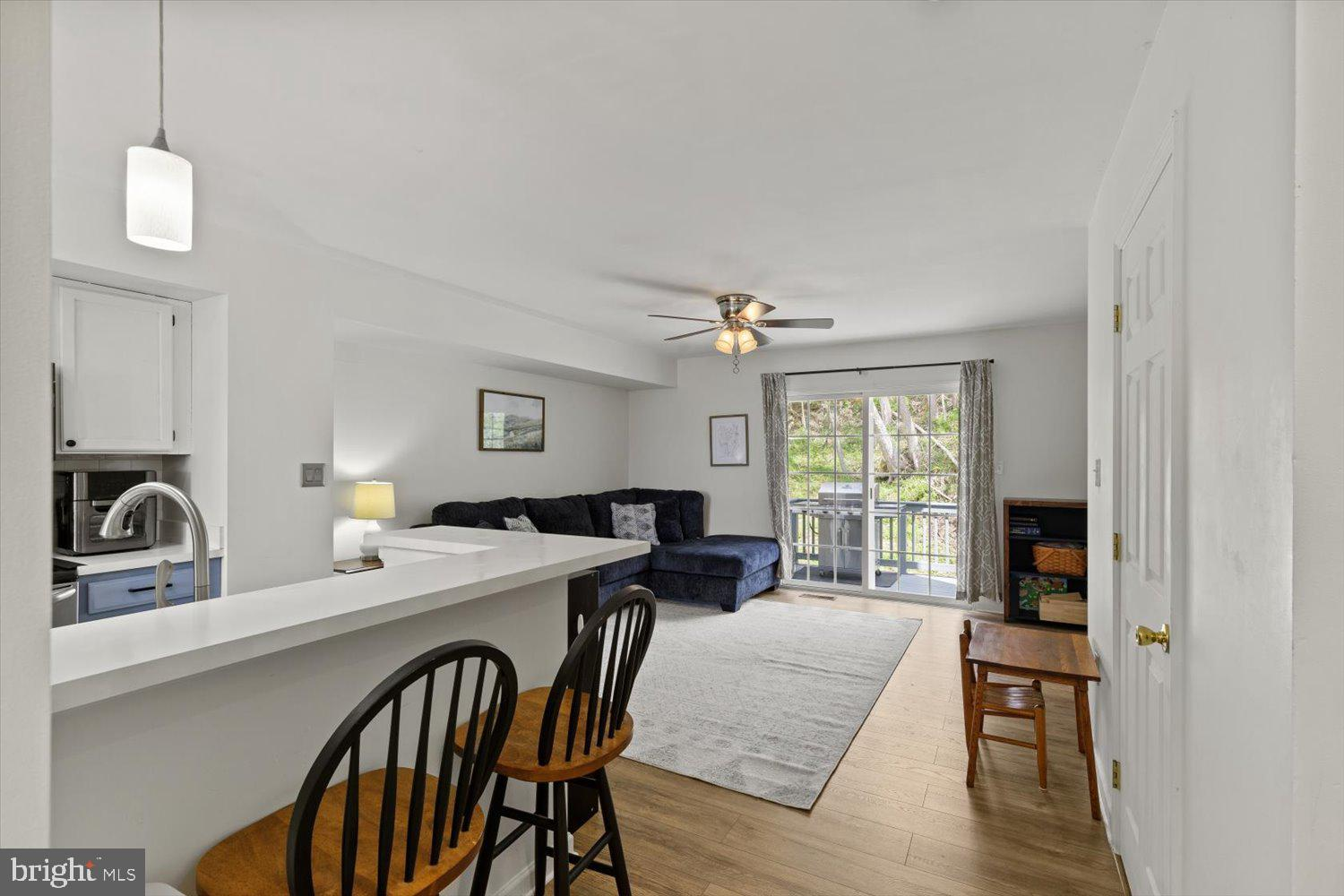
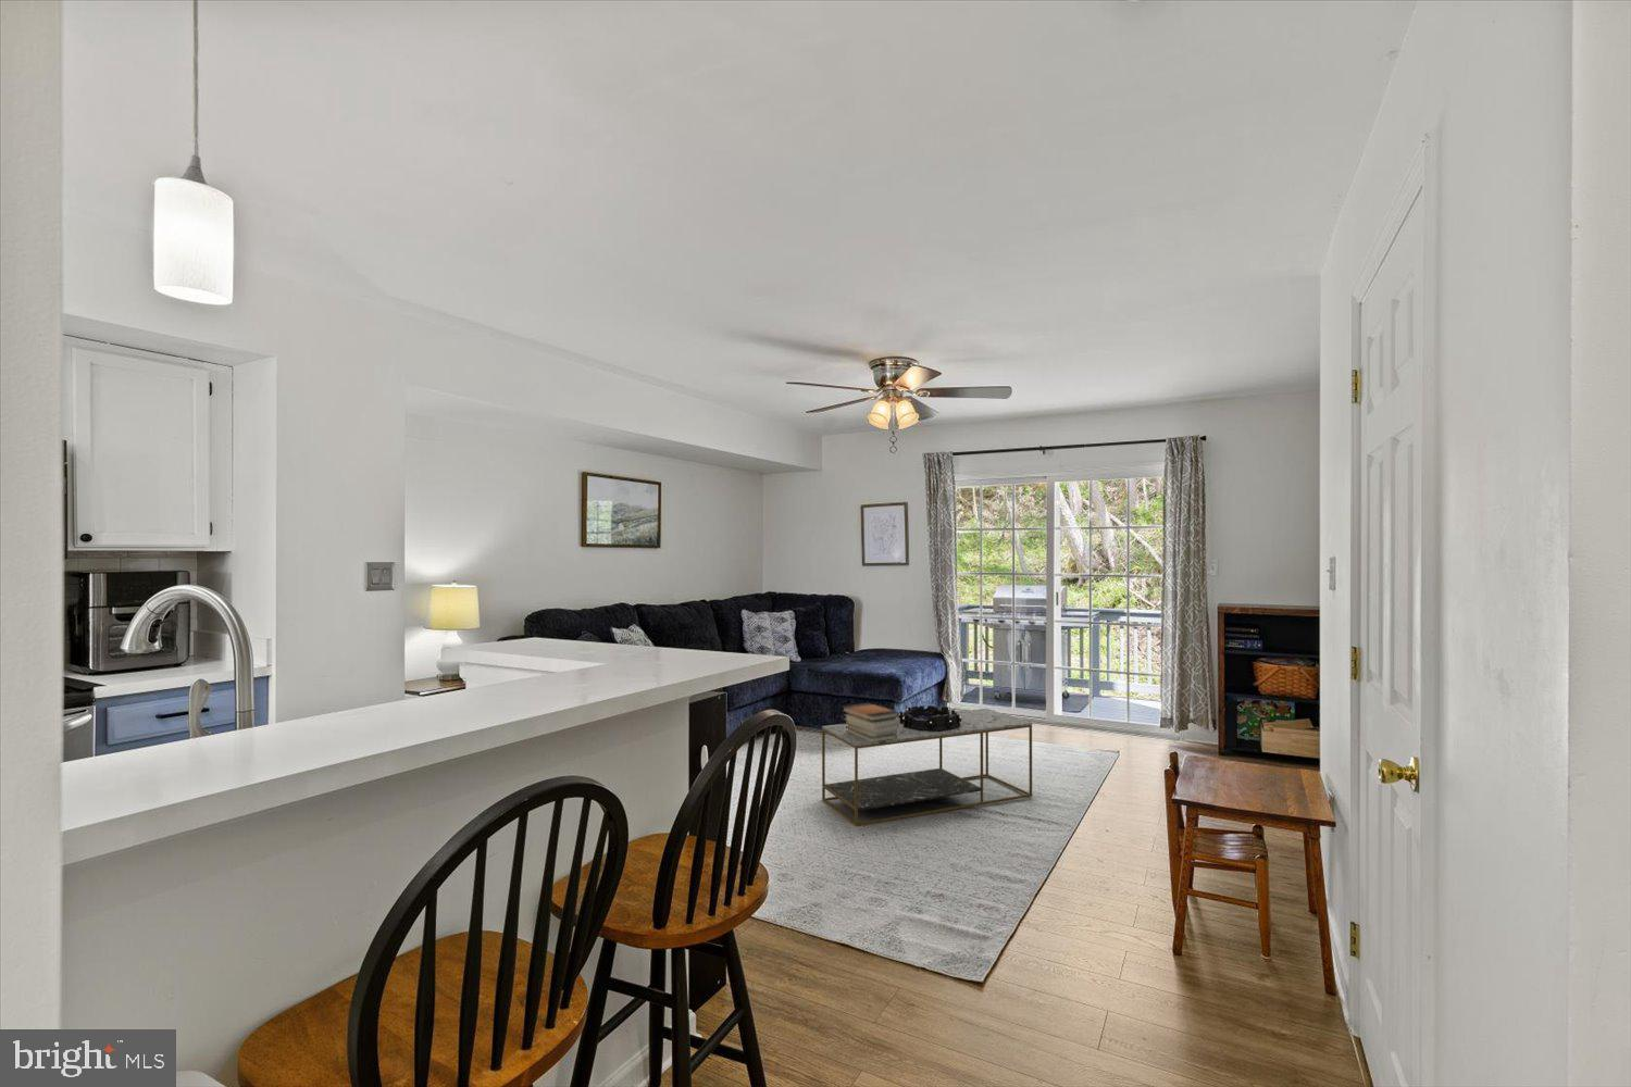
+ book stack [841,702,900,742]
+ decorative bowl [897,705,962,732]
+ coffee table [820,707,1033,827]
